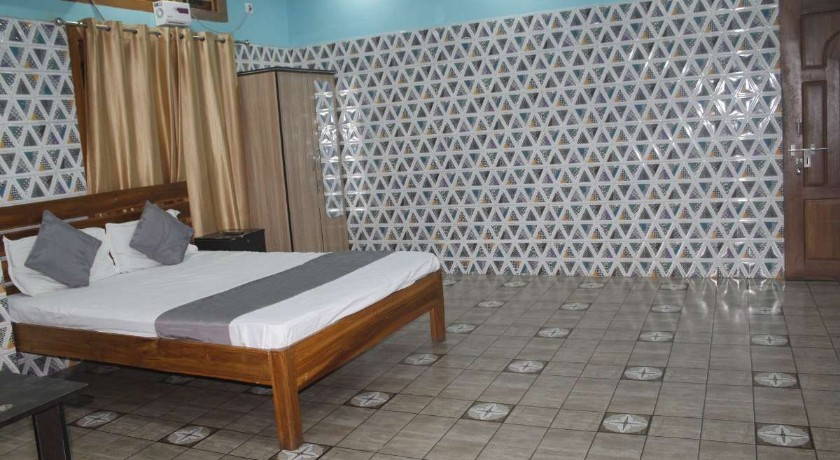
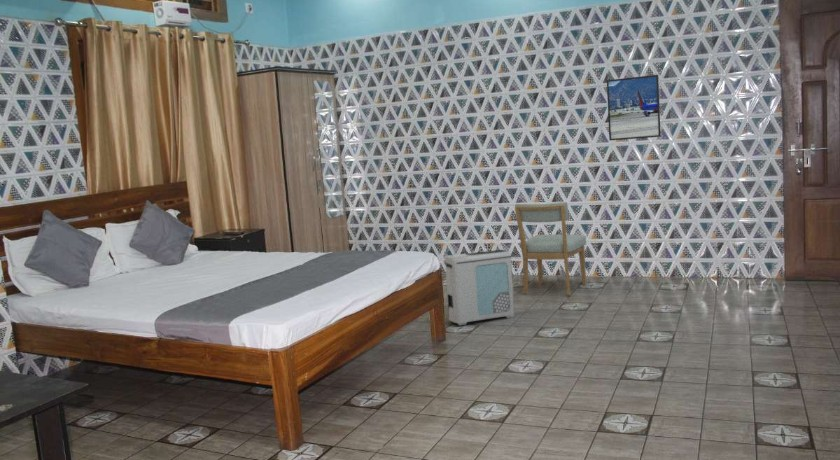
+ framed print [606,74,662,141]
+ air purifier [443,249,516,326]
+ chair [514,201,587,296]
